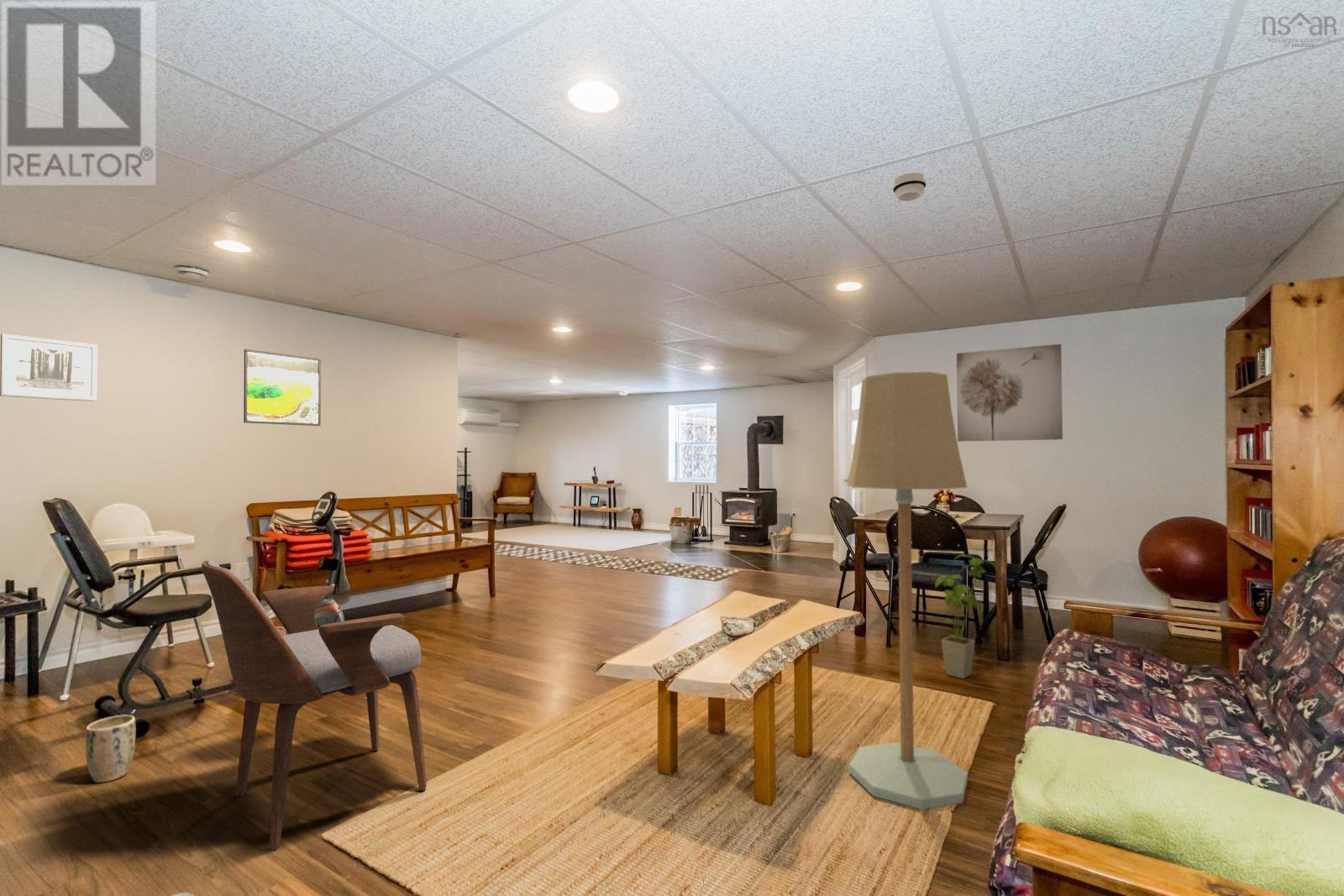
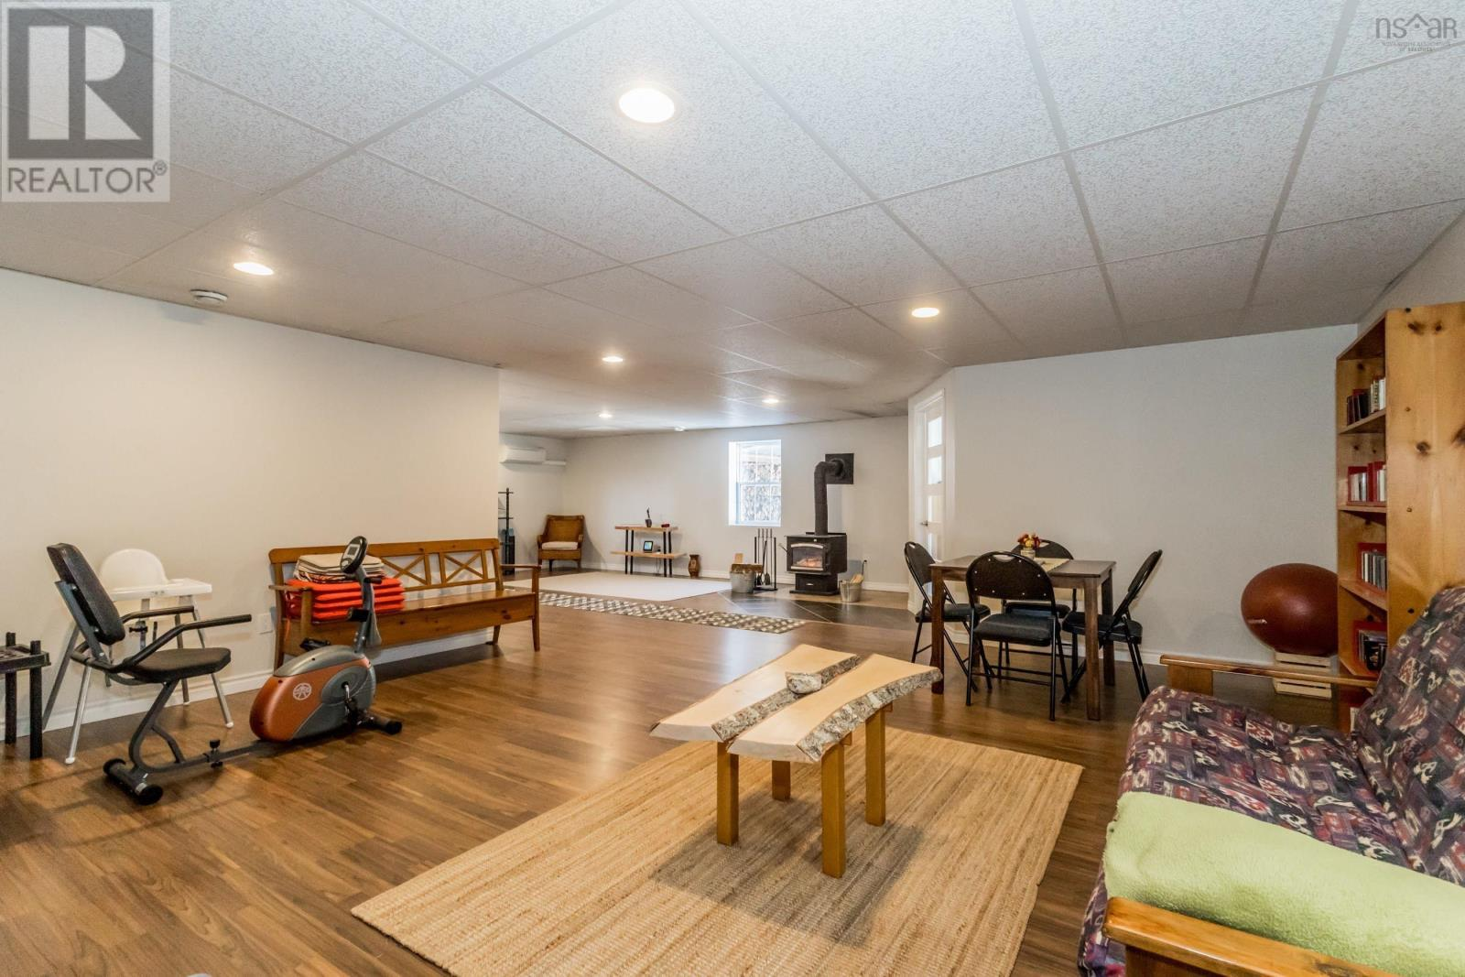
- armchair [201,559,428,851]
- smoke detector [892,172,927,202]
- wall art [956,343,1063,443]
- plant pot [85,715,136,783]
- floor lamp [847,371,969,810]
- wall art [0,333,98,402]
- house plant [934,553,1001,679]
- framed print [243,348,322,427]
